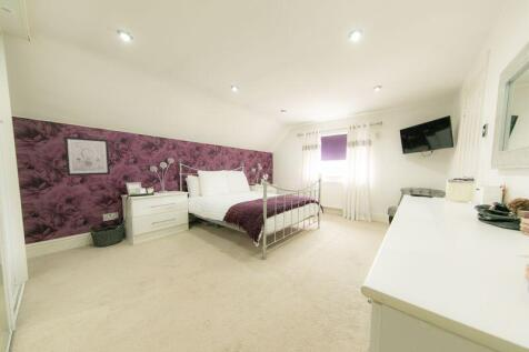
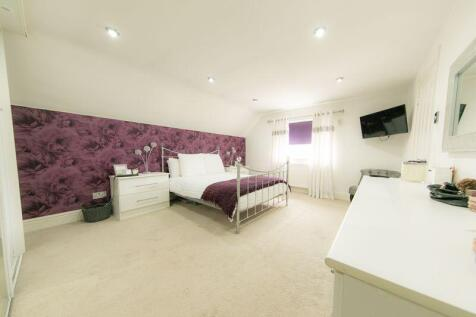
- wall art [63,135,111,177]
